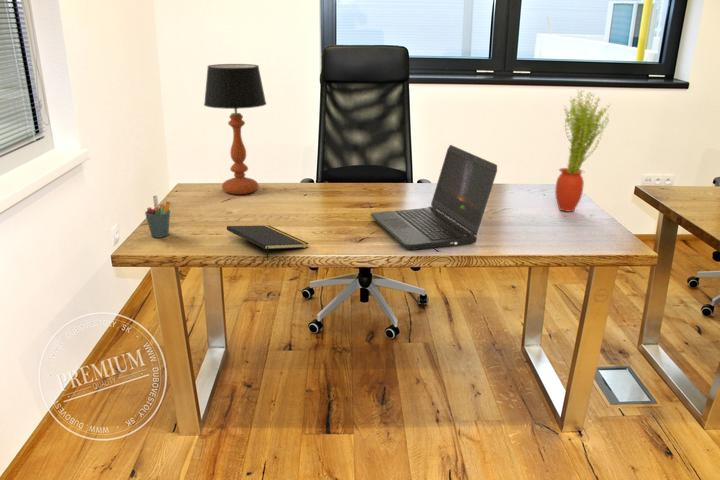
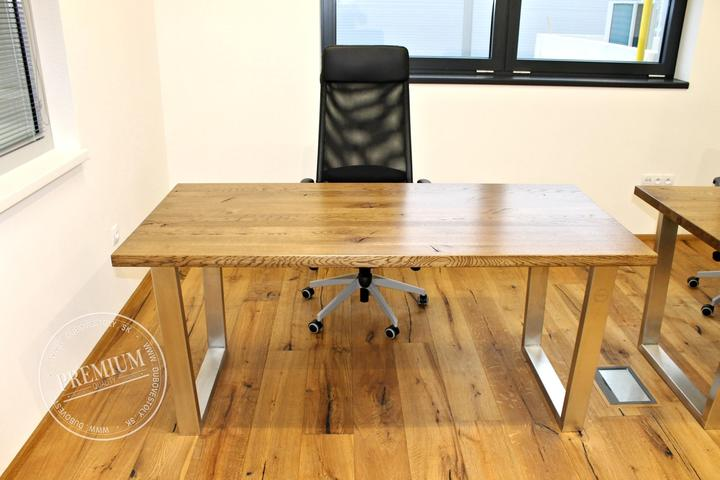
- table lamp [203,63,267,195]
- pen holder [144,195,171,239]
- laptop computer [369,144,498,251]
- notepad [226,224,310,261]
- potted plant [554,89,611,213]
